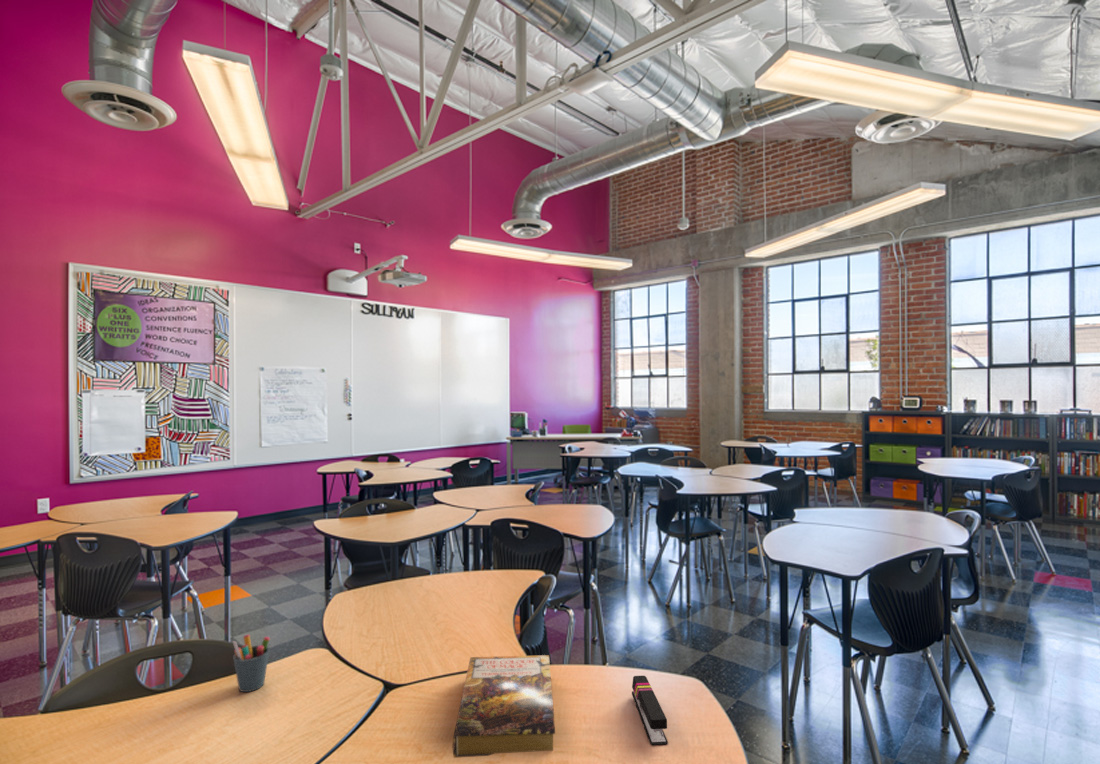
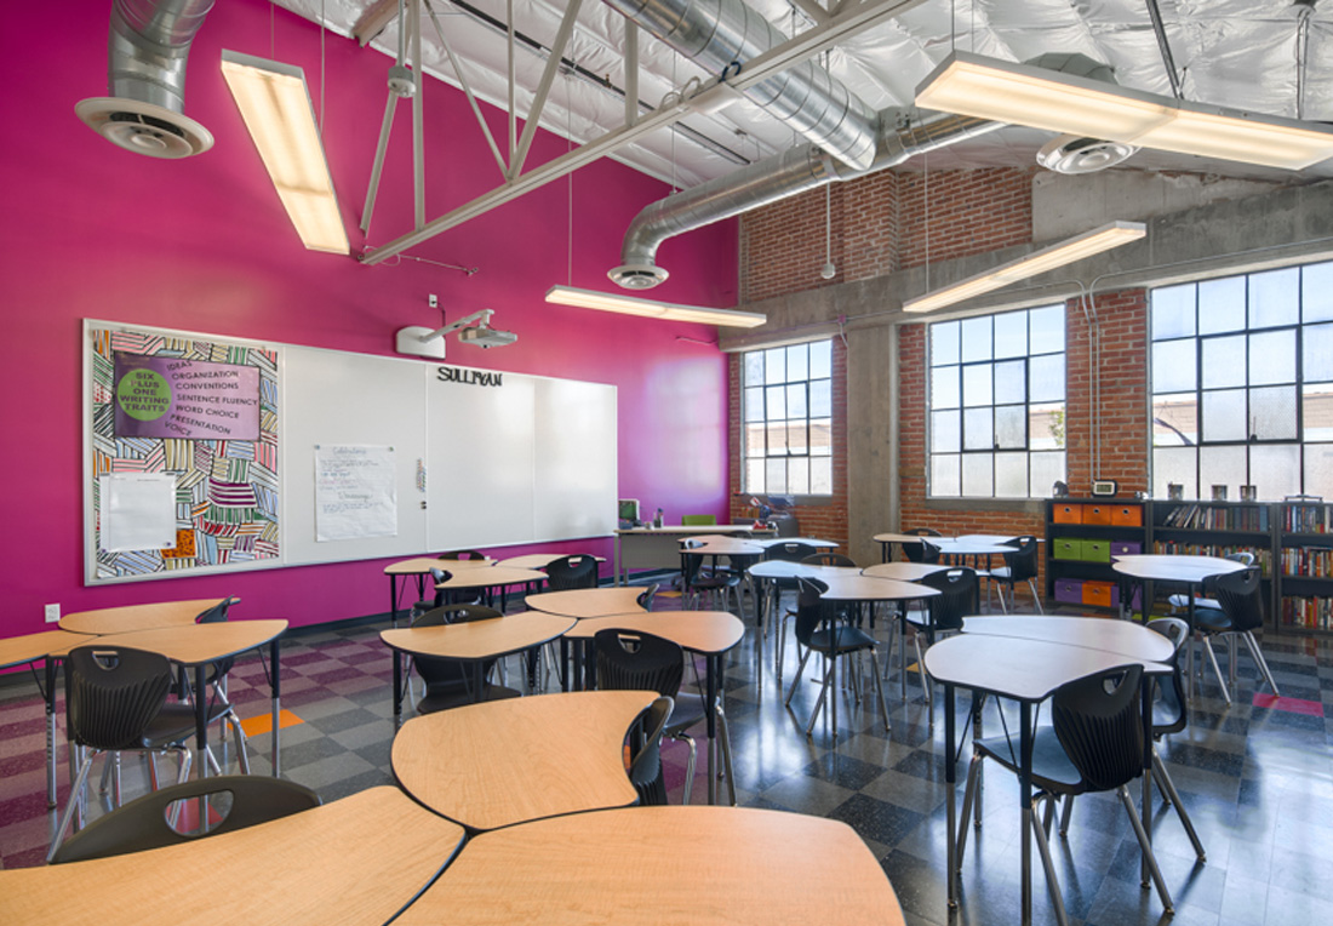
- book [451,654,556,759]
- pen holder [231,633,271,693]
- stapler [631,675,669,746]
